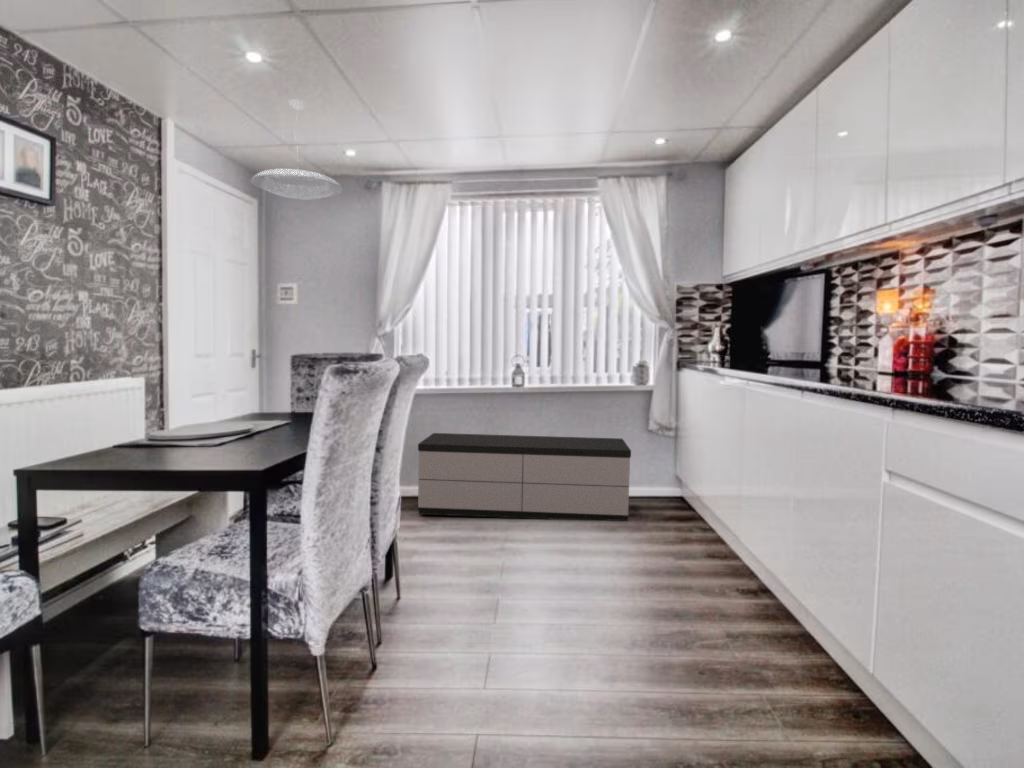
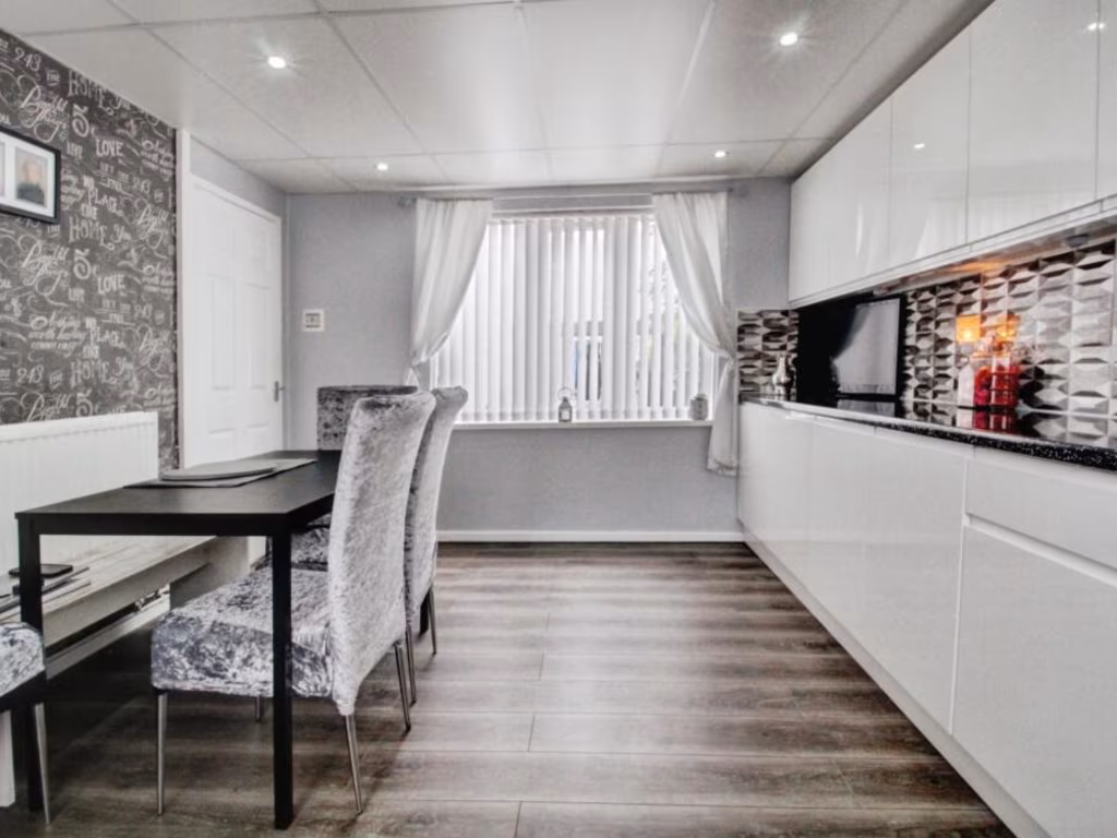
- storage bench [417,432,632,522]
- pendant lamp [250,98,343,201]
